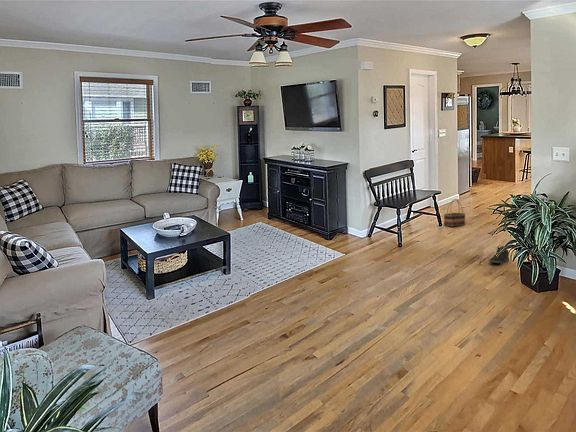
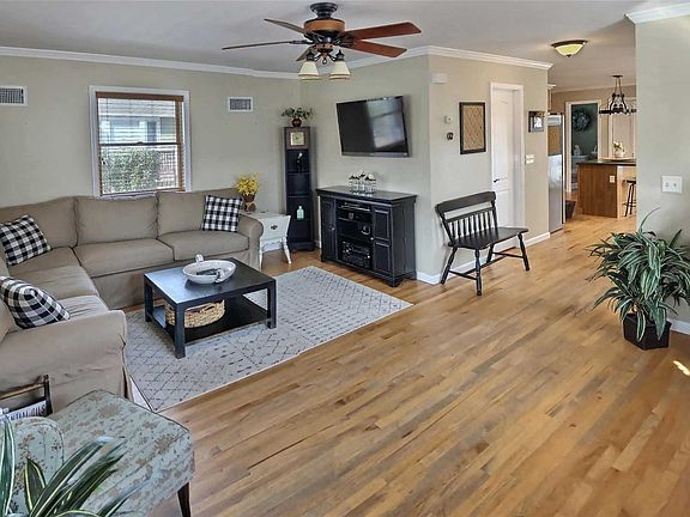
- sneaker [488,245,510,264]
- basket [443,198,466,227]
